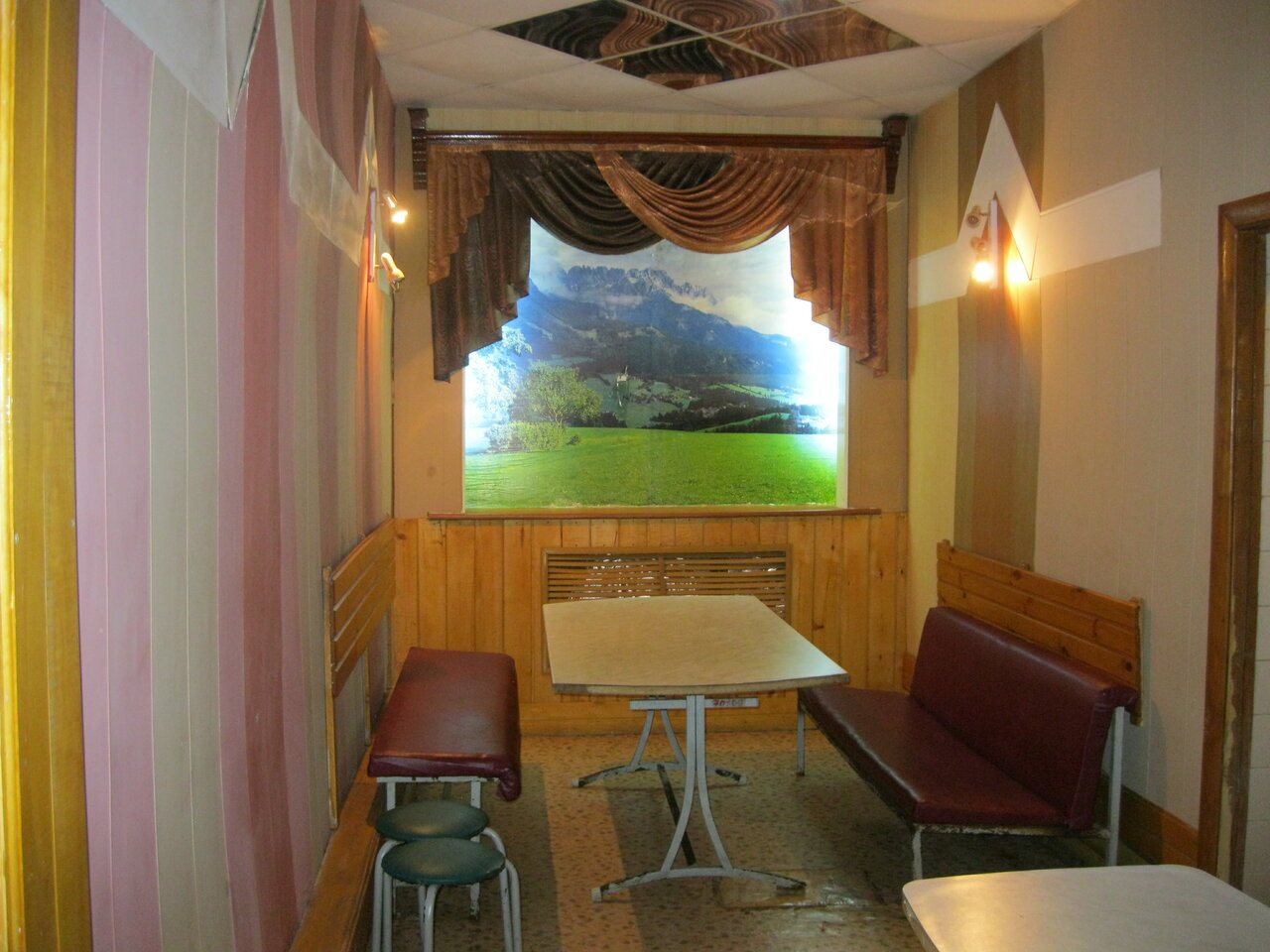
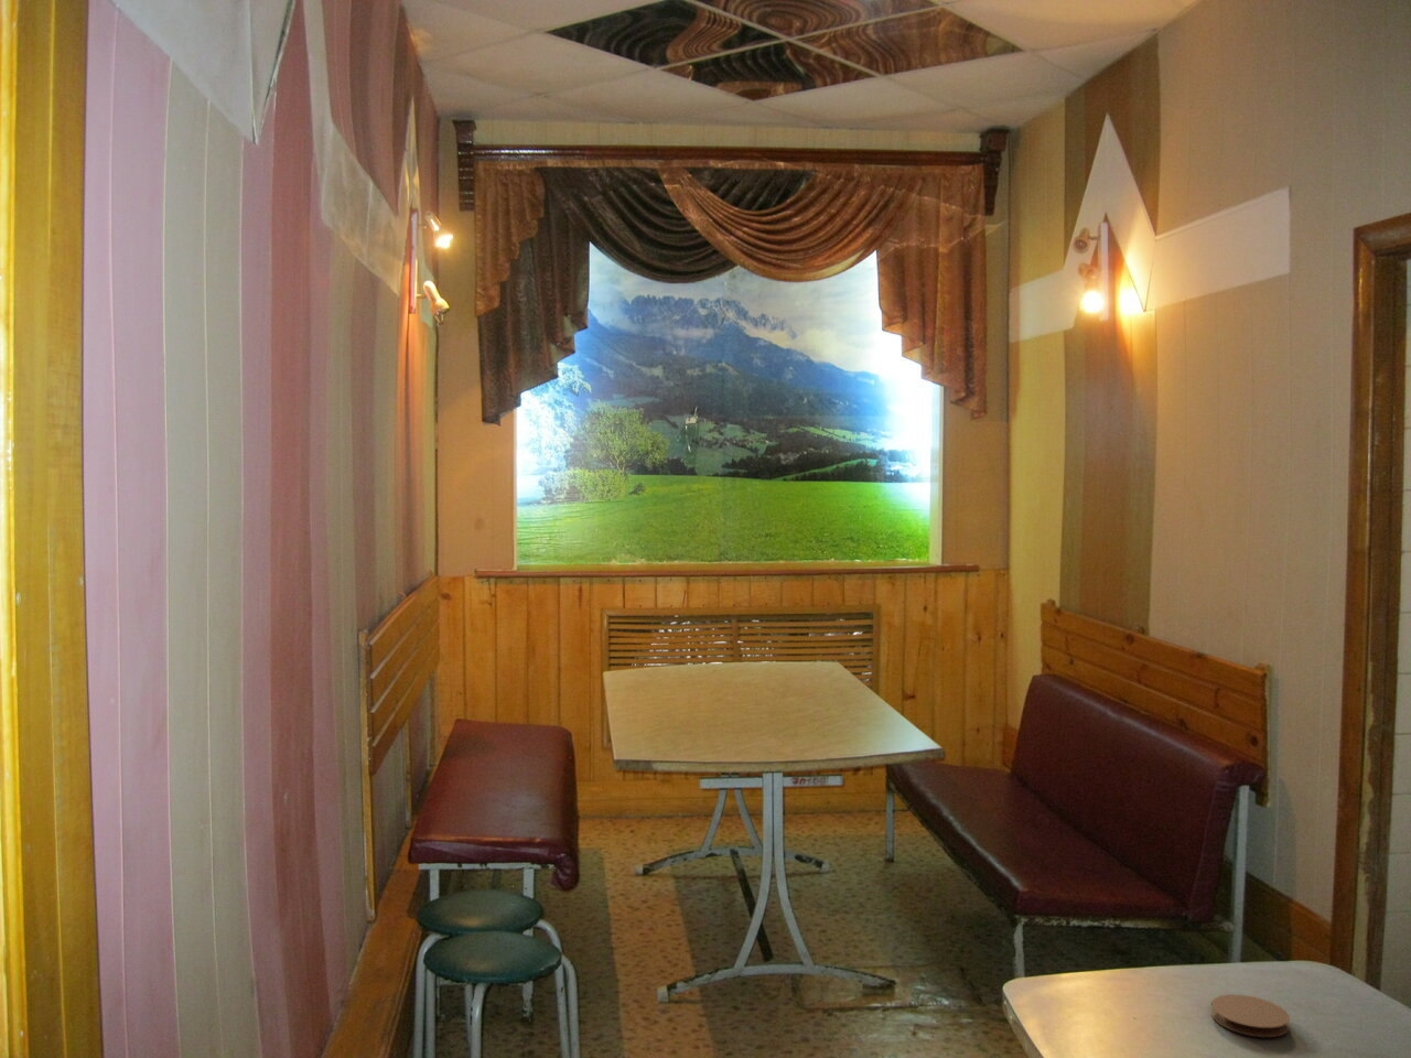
+ coaster [1210,992,1291,1038]
